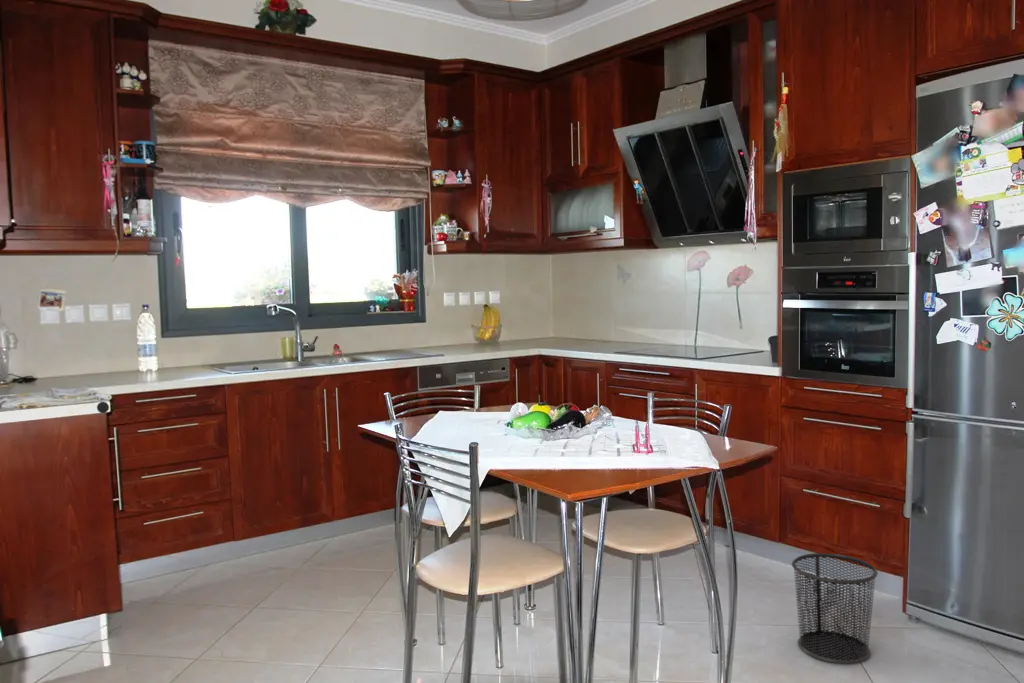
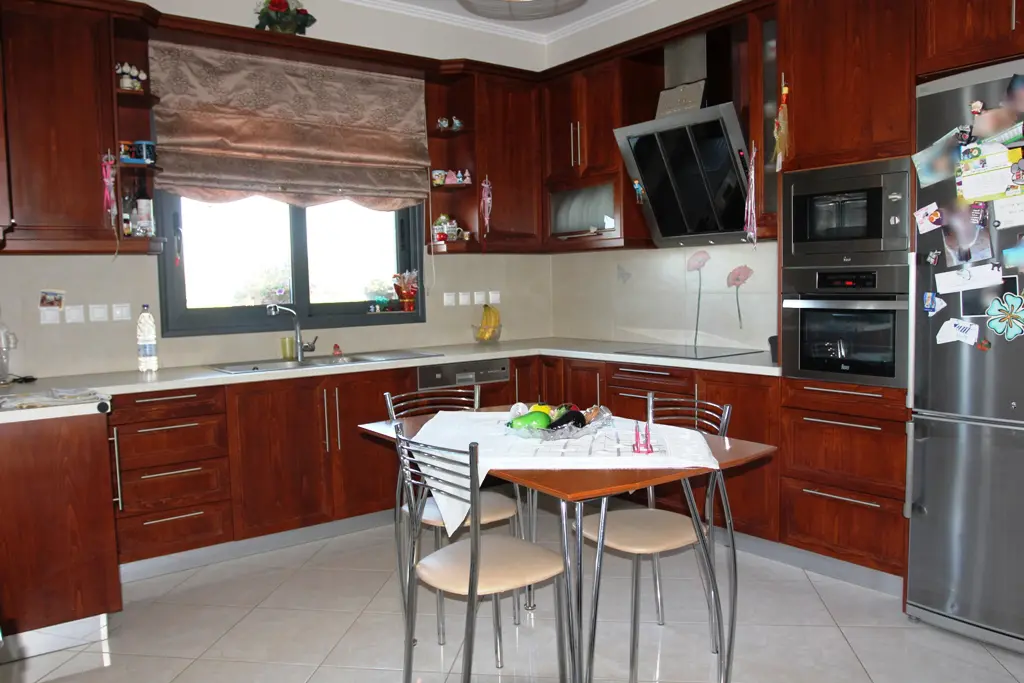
- waste bin [791,552,879,665]
